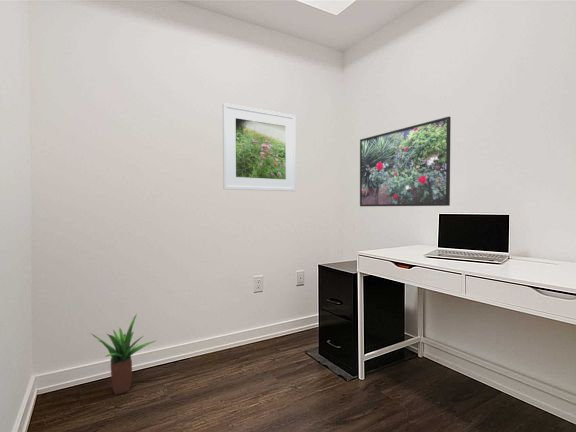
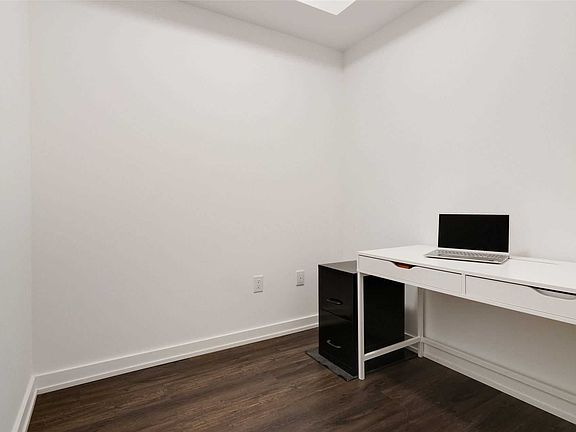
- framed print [221,102,297,192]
- potted plant [91,313,158,396]
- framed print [359,115,452,207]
